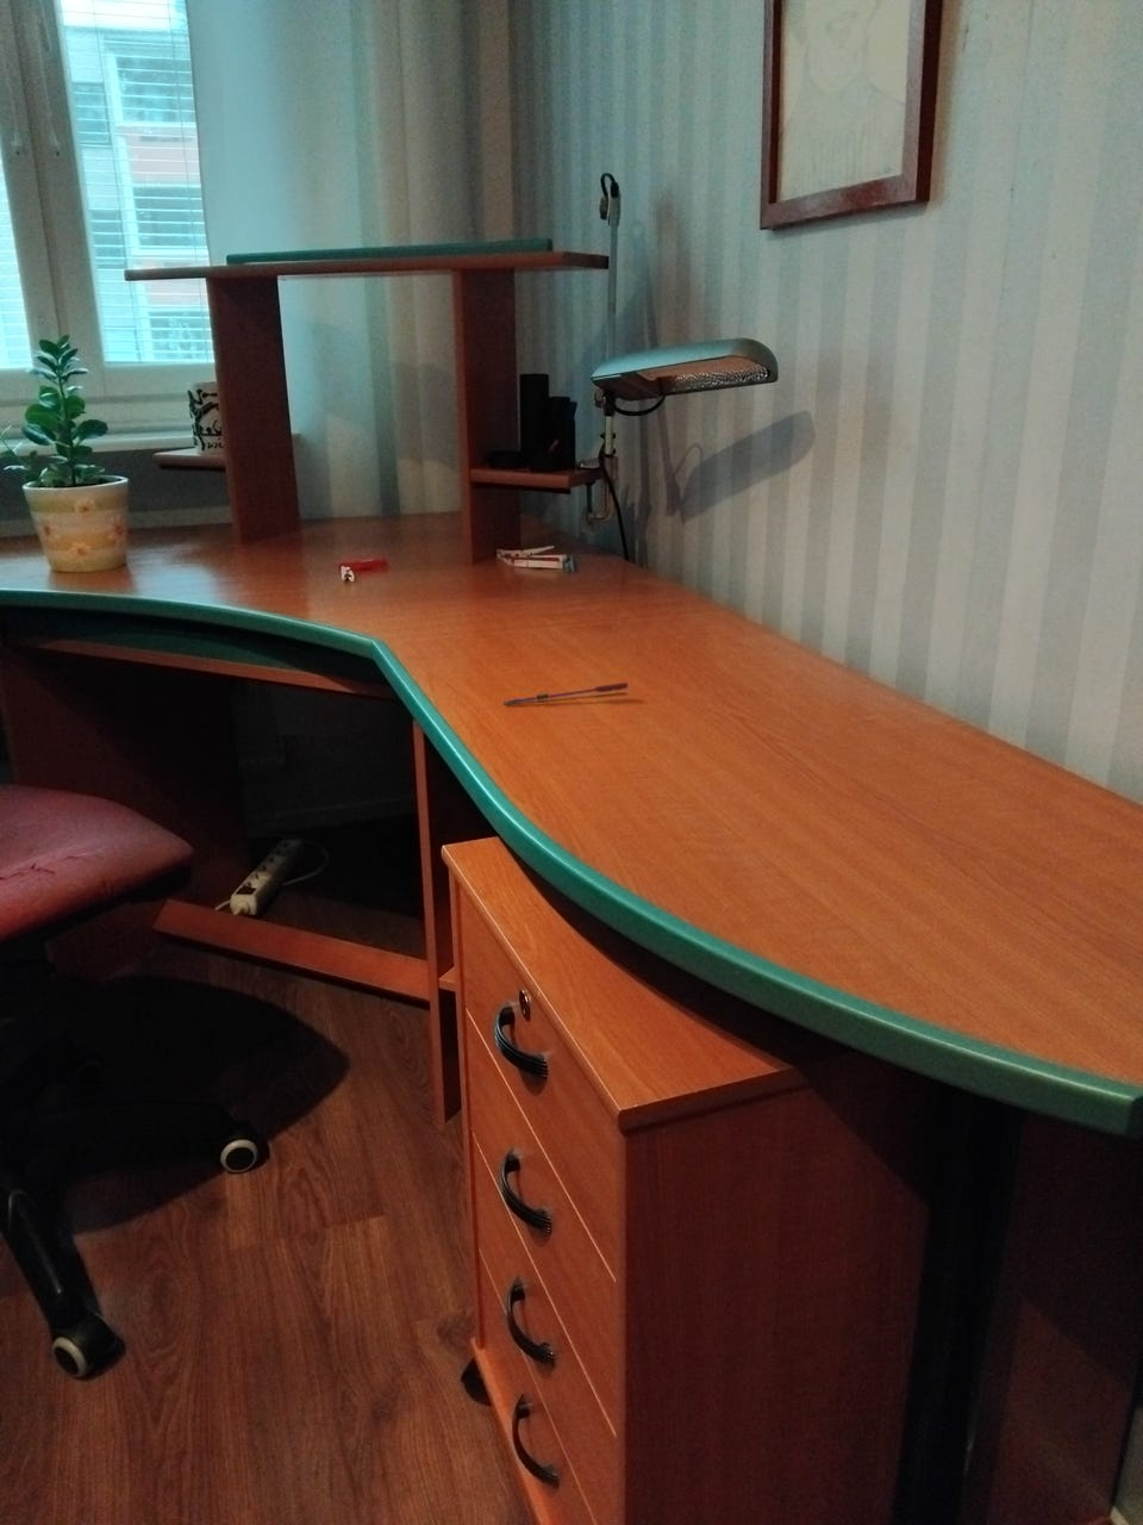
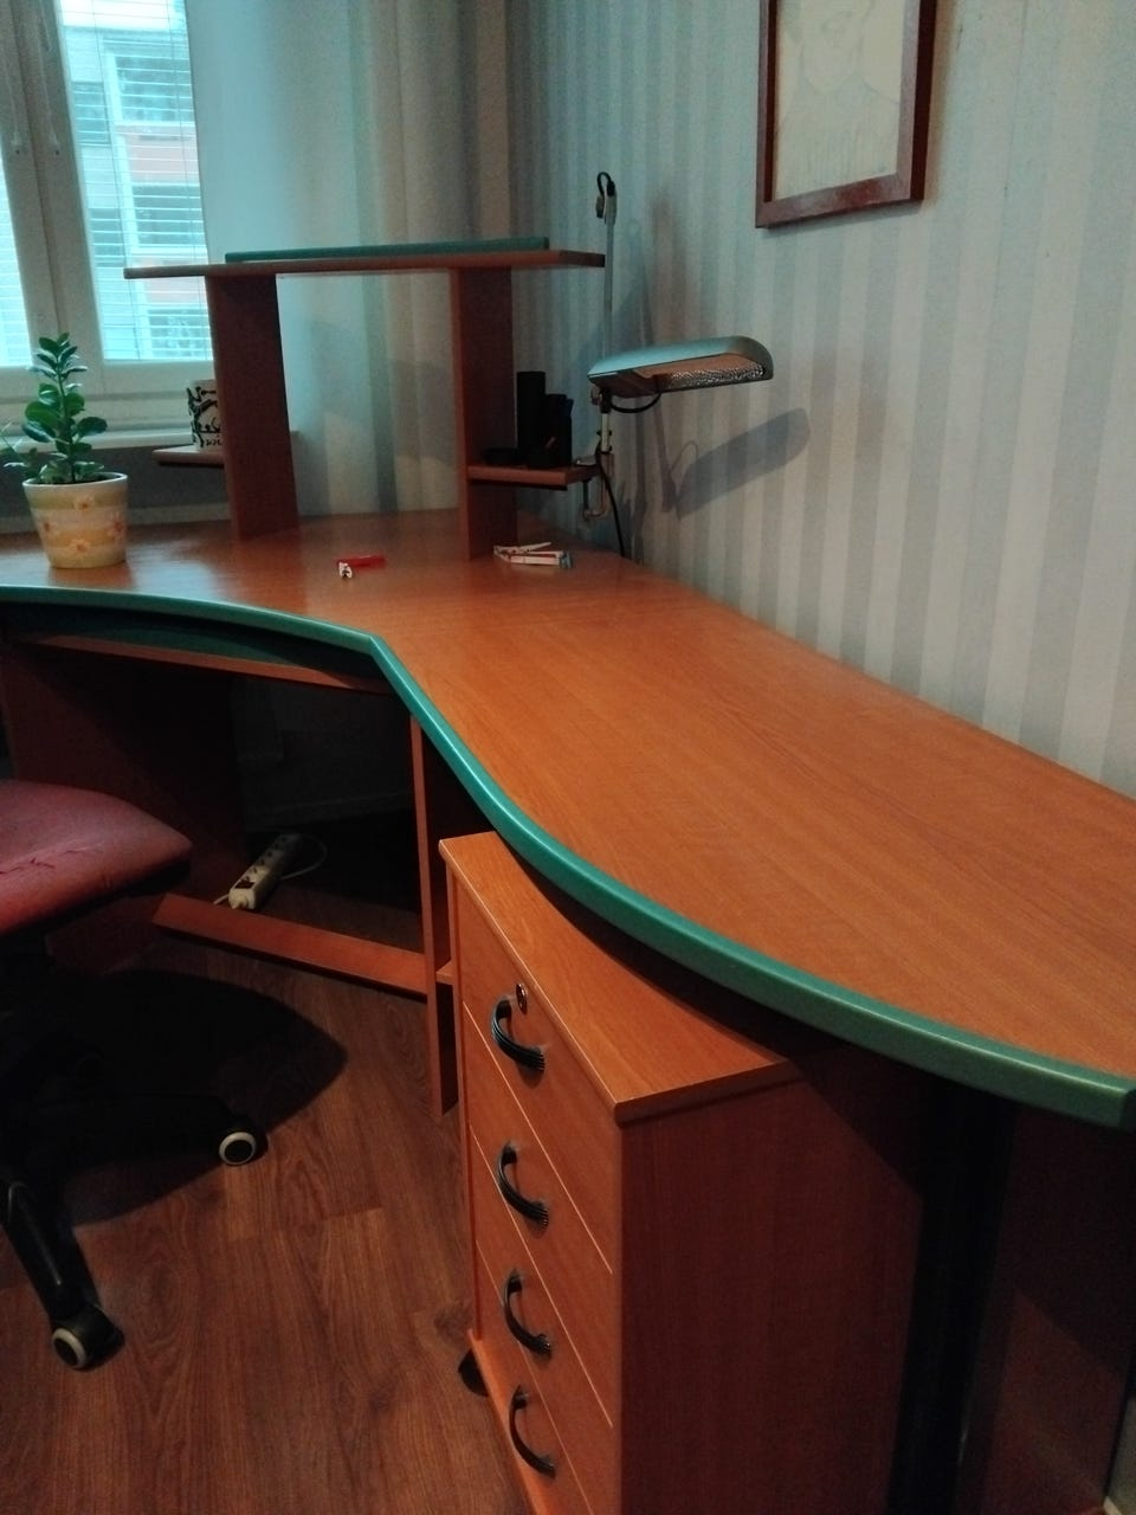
- pen [502,682,629,706]
